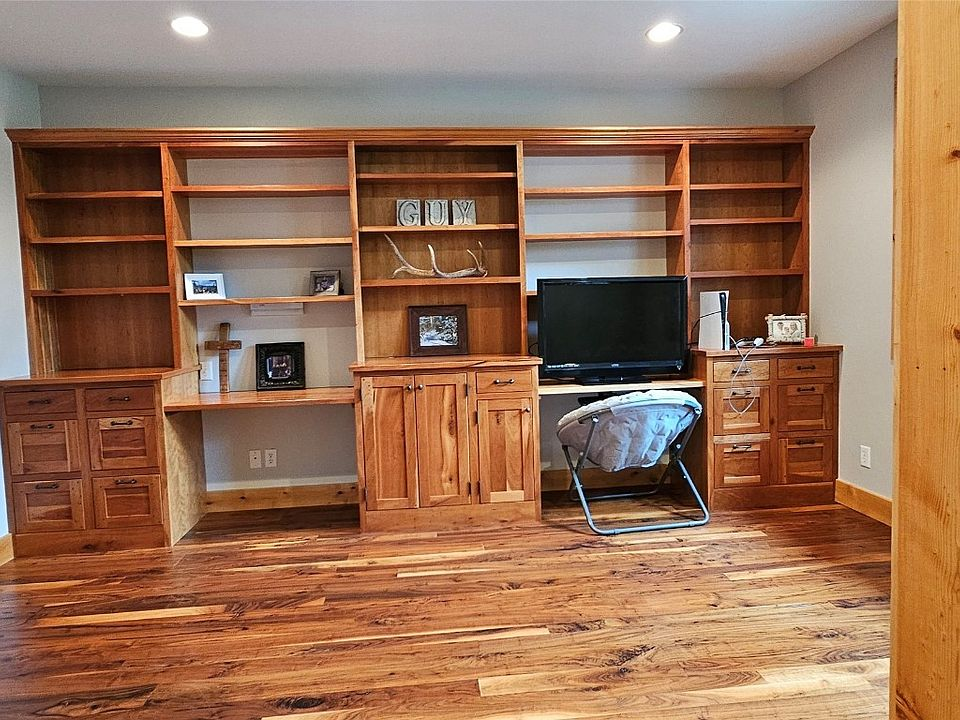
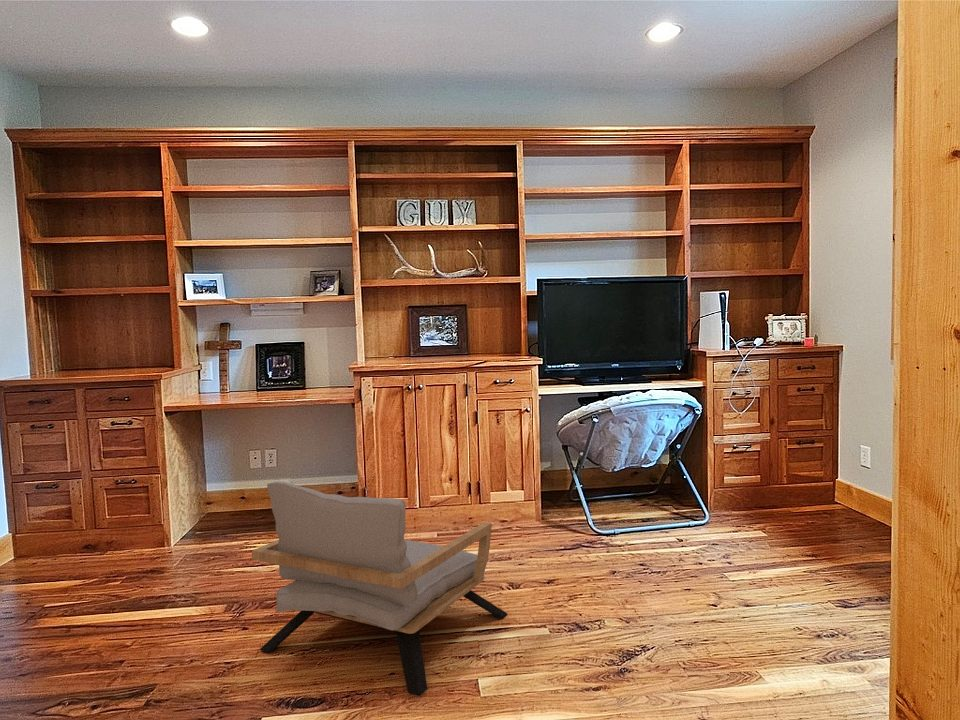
+ armchair [251,481,508,697]
